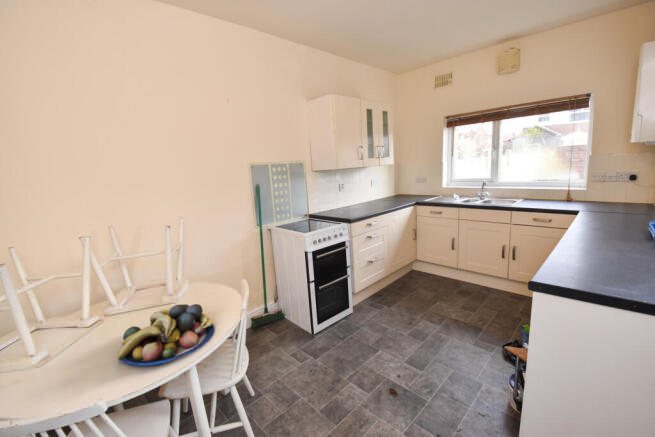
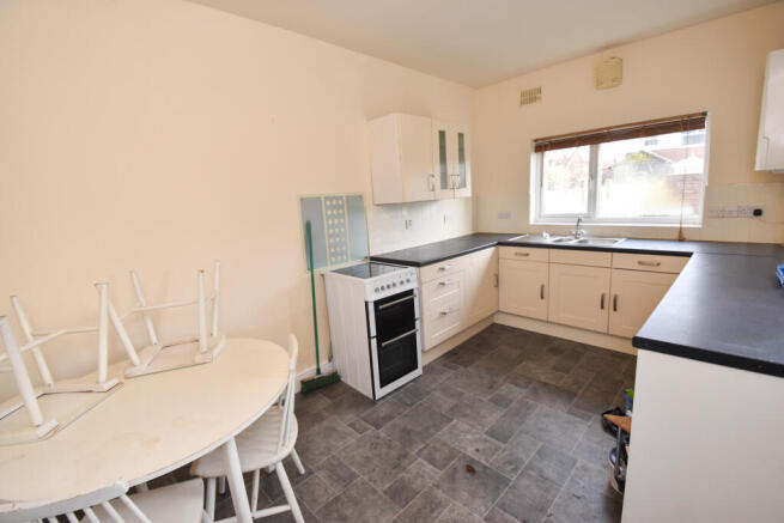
- fruit bowl [117,303,215,367]
